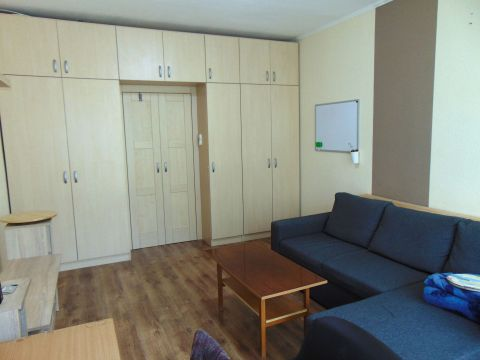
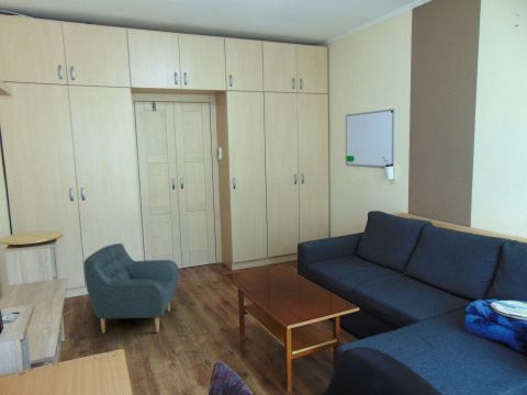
+ armchair [82,242,180,335]
